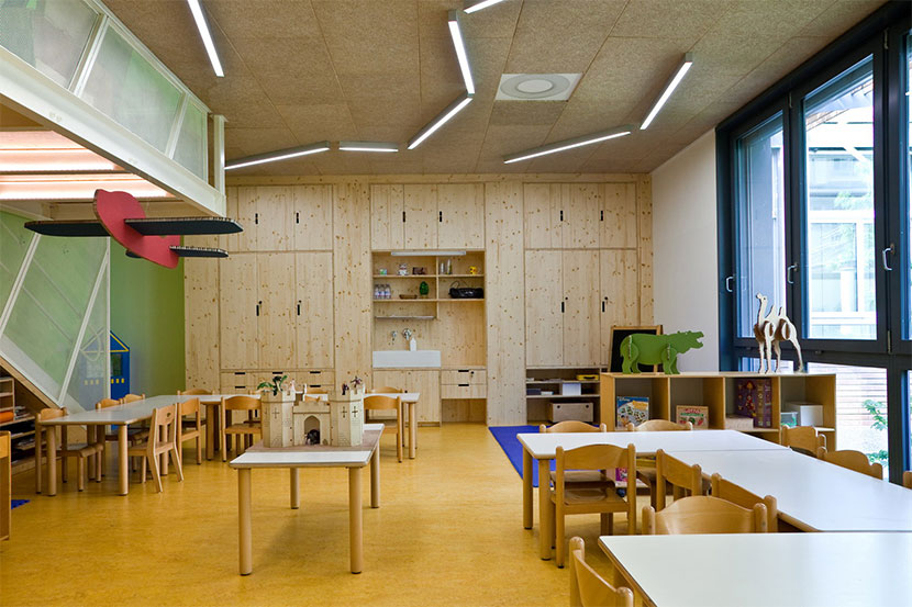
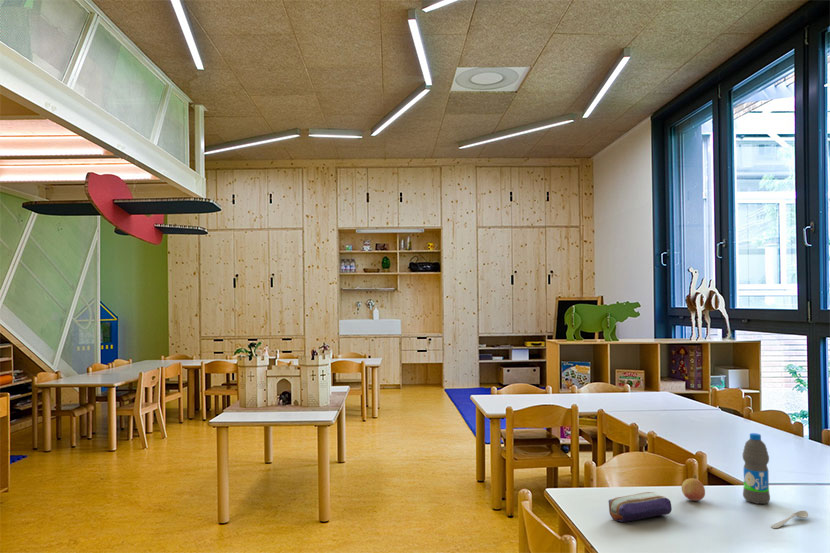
+ spoon [770,510,809,529]
+ pencil case [608,491,673,523]
+ fruit [681,477,706,502]
+ water bottle [742,432,771,505]
